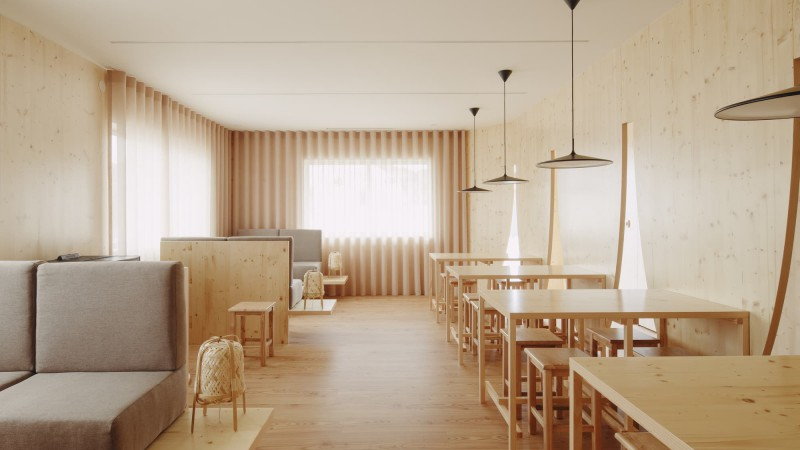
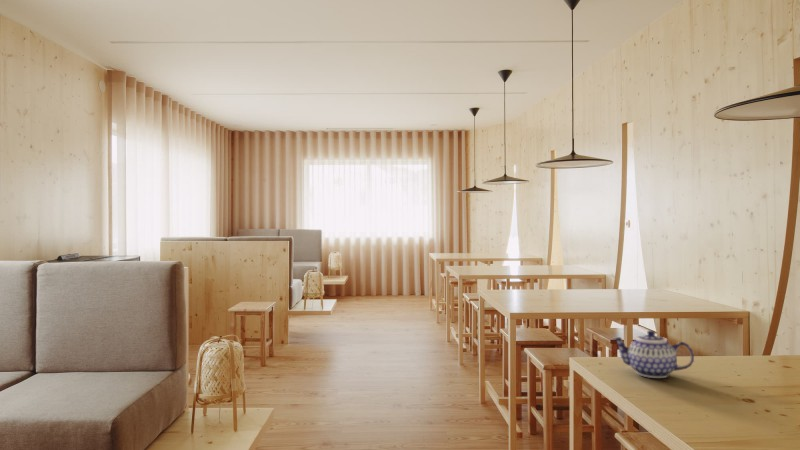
+ teapot [611,329,695,379]
